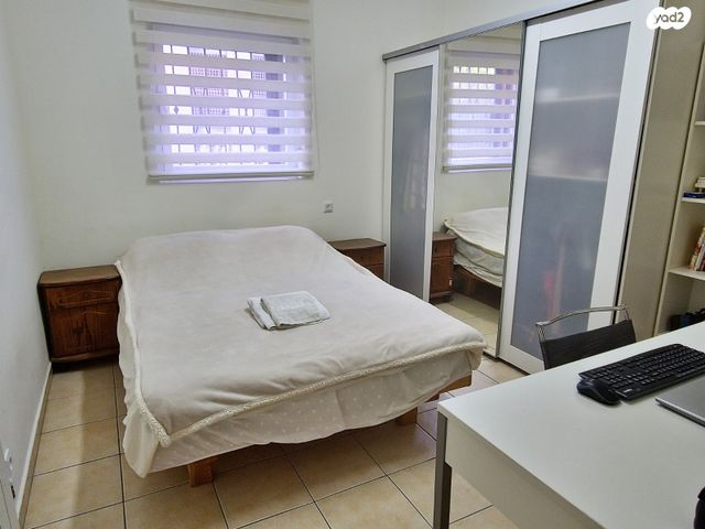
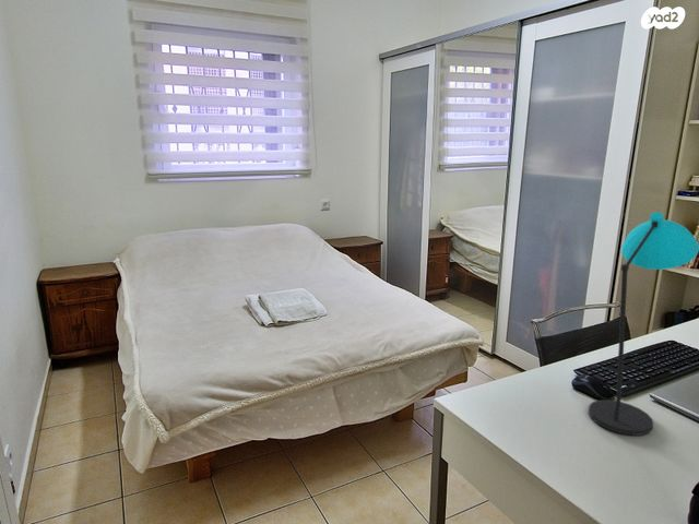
+ desk lamp [588,211,699,437]
